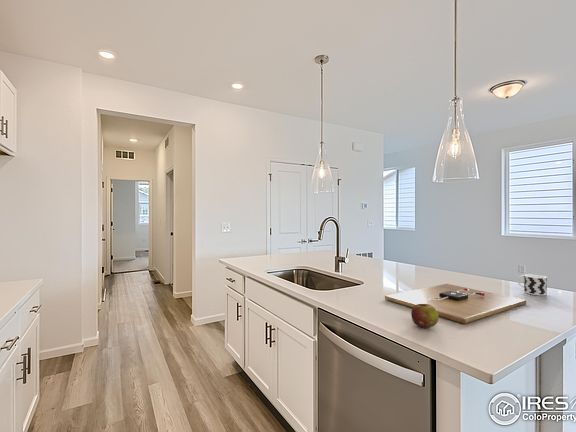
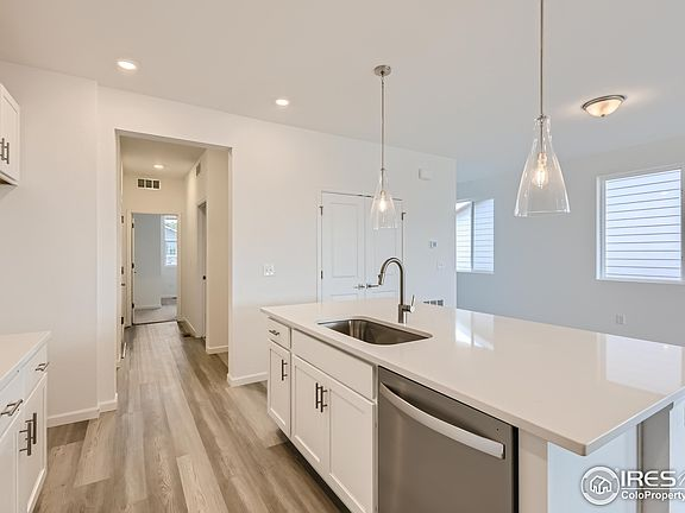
- cup [516,273,548,297]
- cutting board [384,283,527,325]
- fruit [410,304,439,329]
